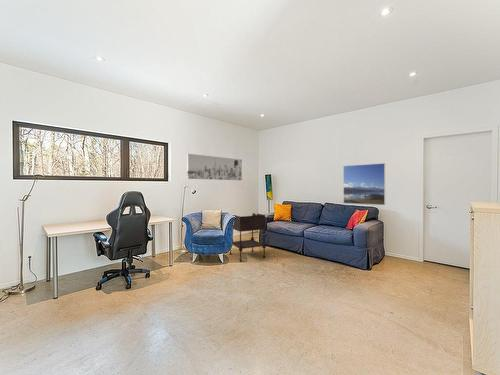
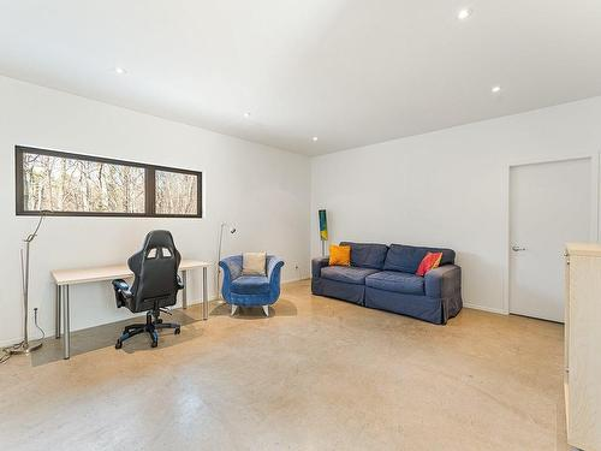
- side table [229,212,267,262]
- wall art [186,153,243,181]
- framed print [342,162,386,206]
